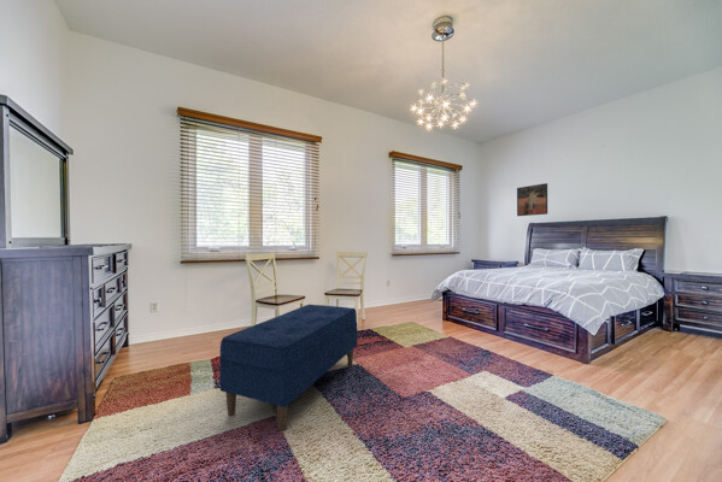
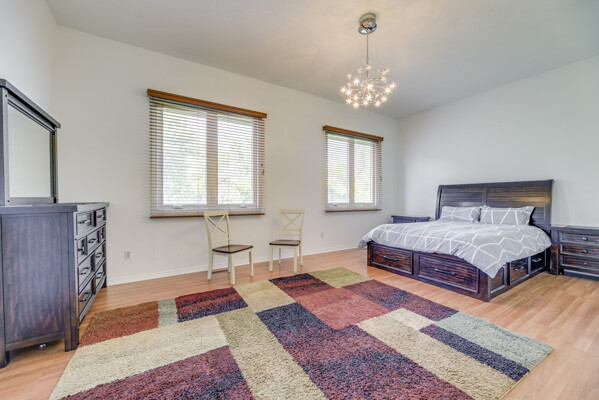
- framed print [516,182,548,217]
- bench [218,304,358,433]
